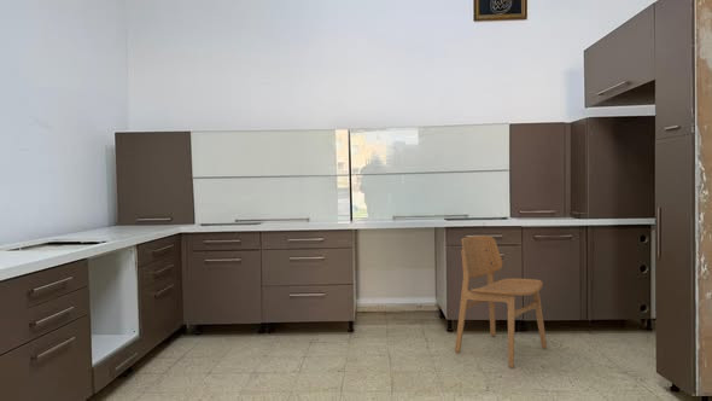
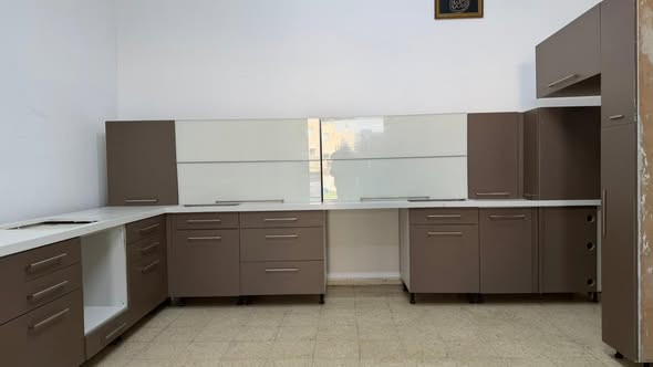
- dining chair [454,234,548,368]
